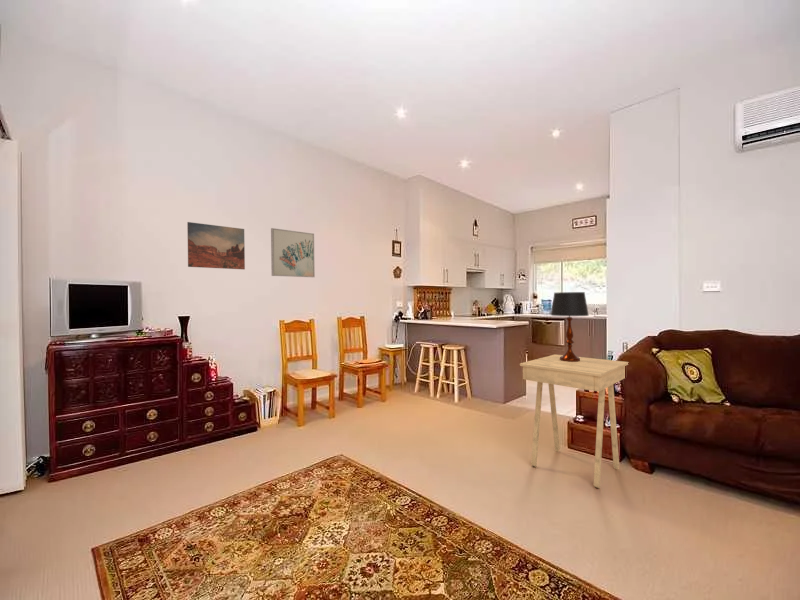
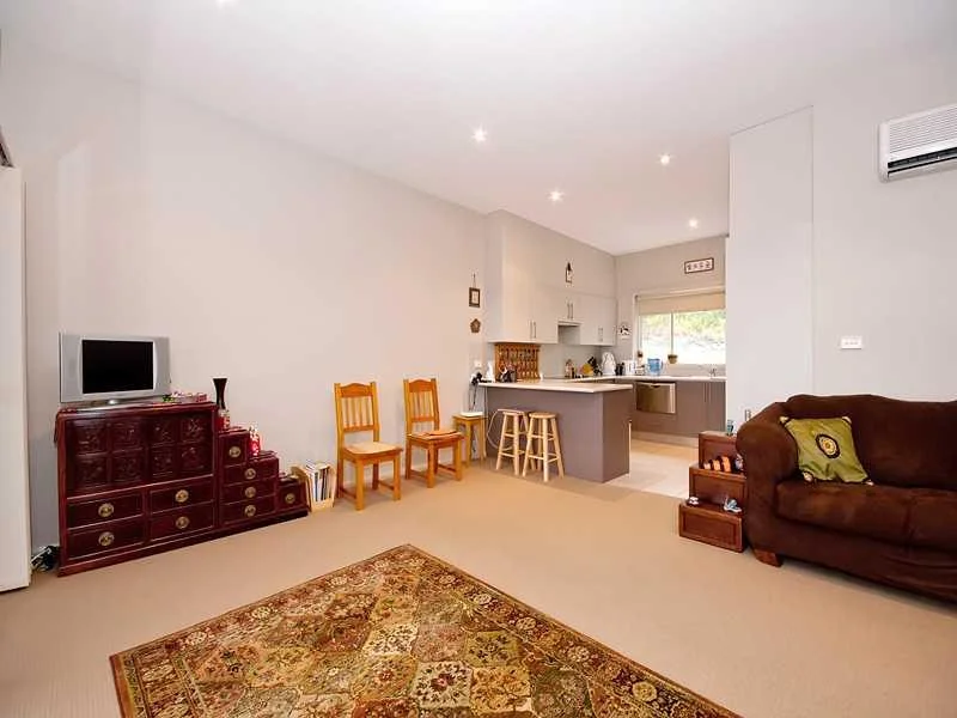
- table lamp [550,291,590,362]
- wall art [270,227,316,278]
- side table [519,354,630,489]
- wall art [186,221,246,270]
